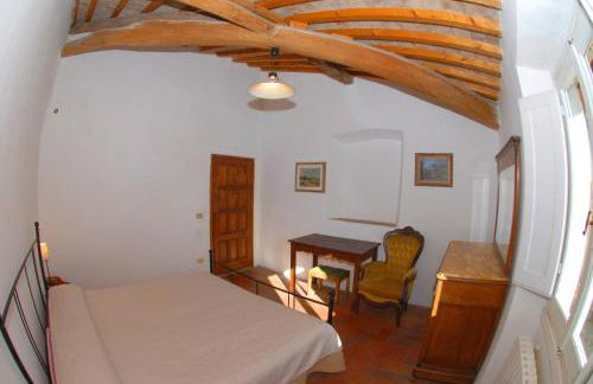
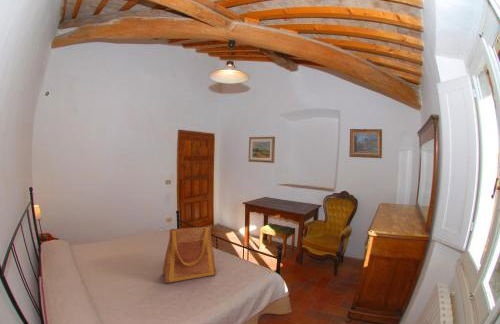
+ tote bag [161,225,217,284]
